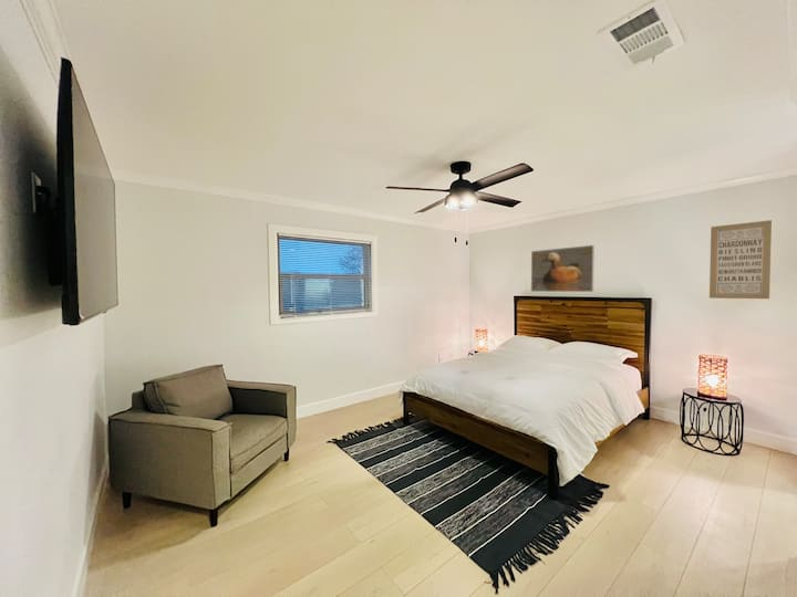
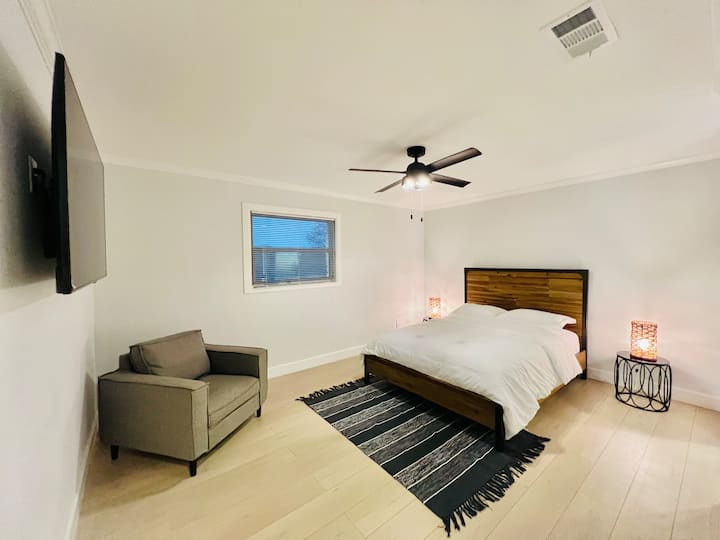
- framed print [530,244,596,293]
- wall art [708,219,773,300]
